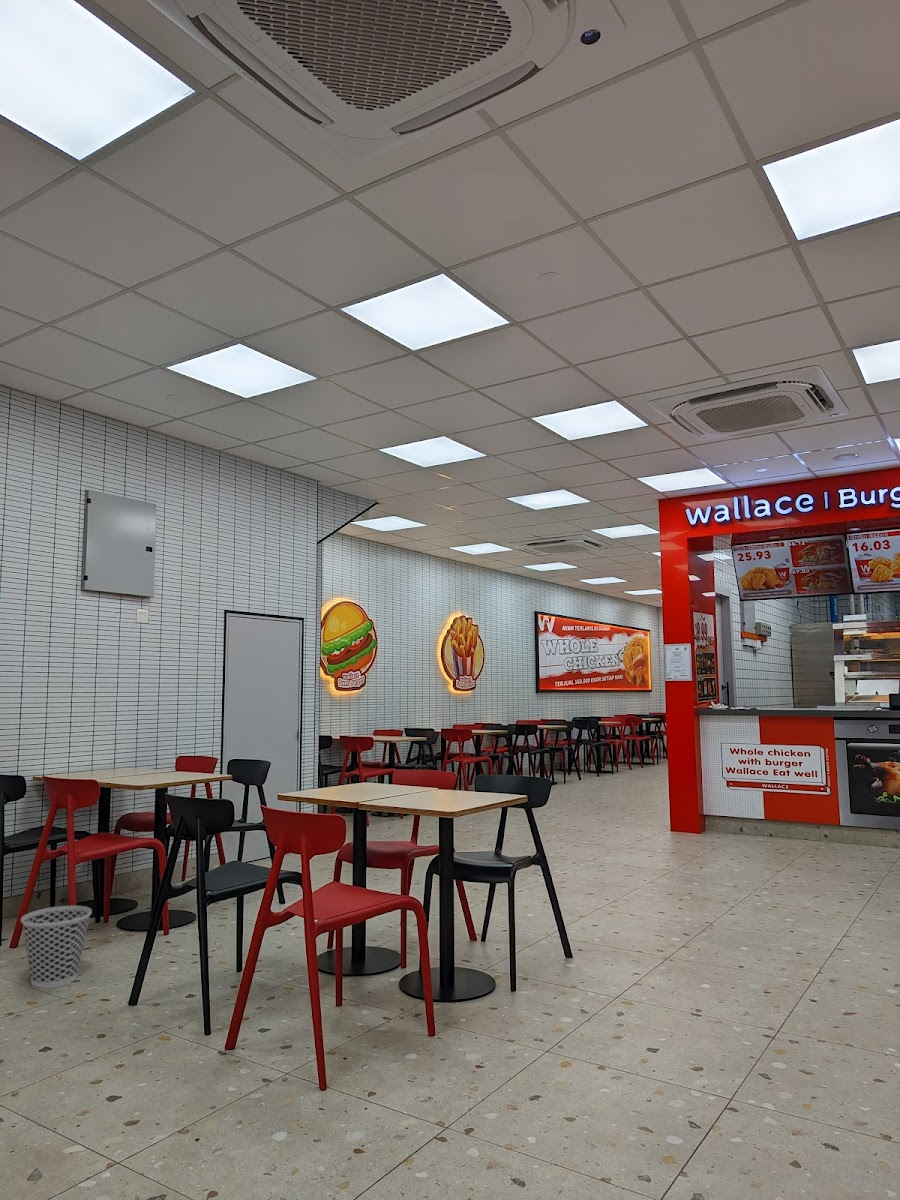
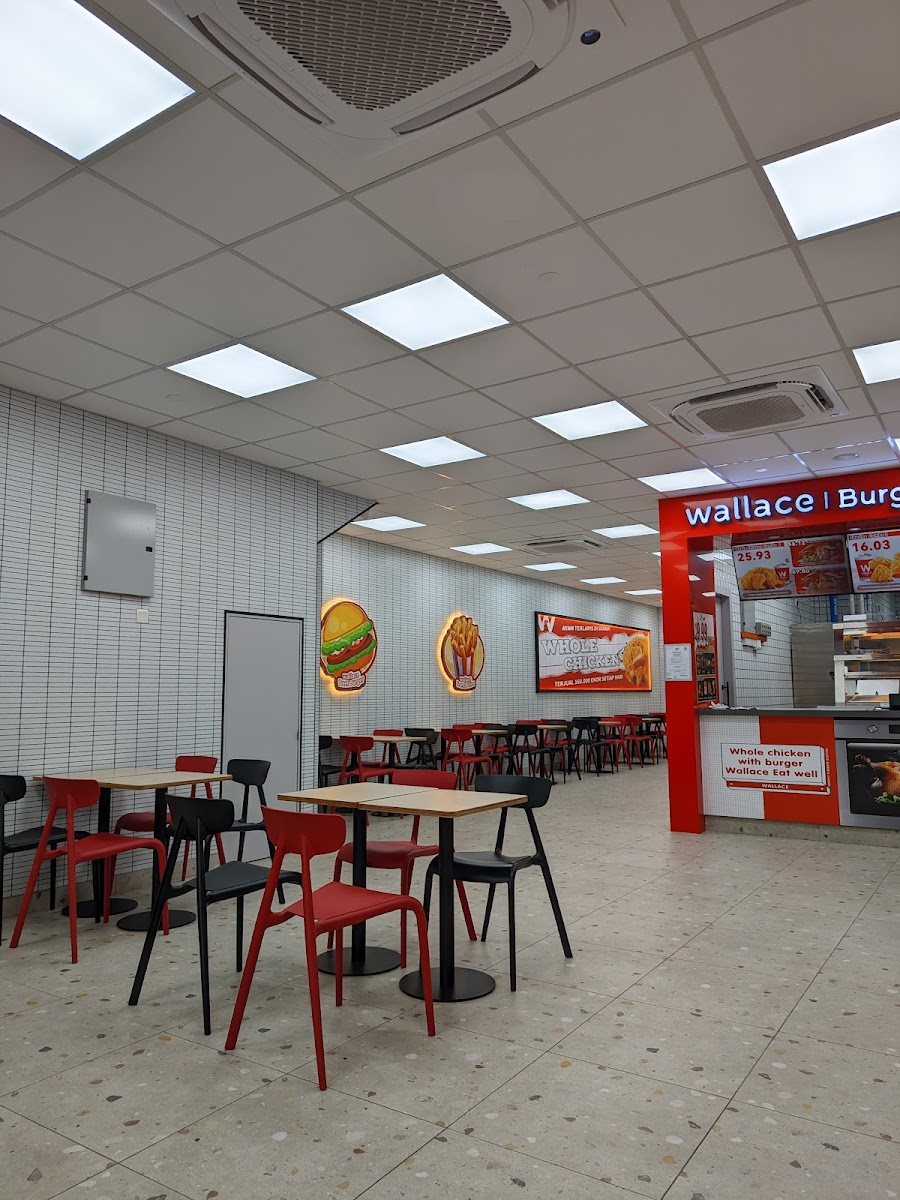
- wastebasket [20,905,93,989]
